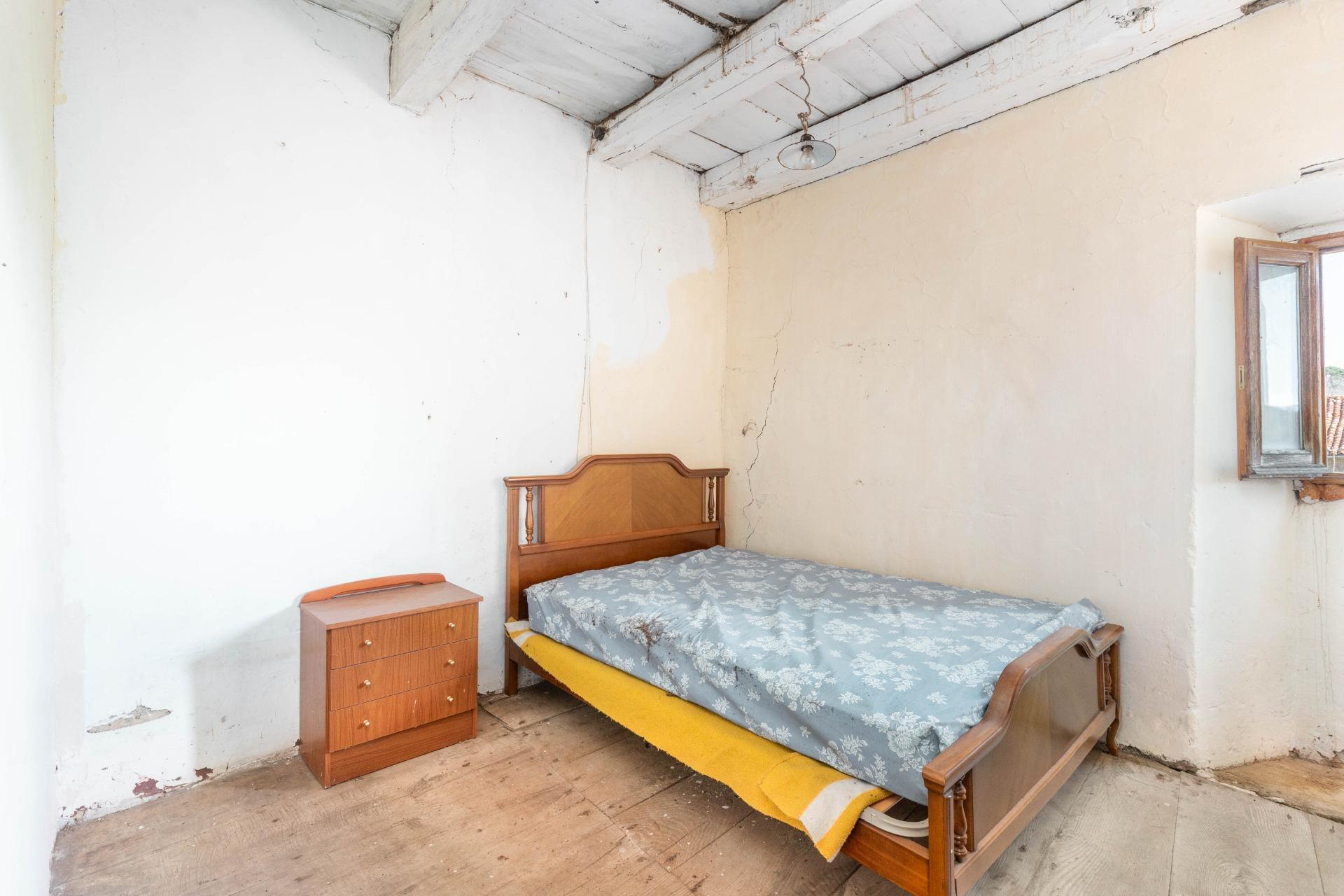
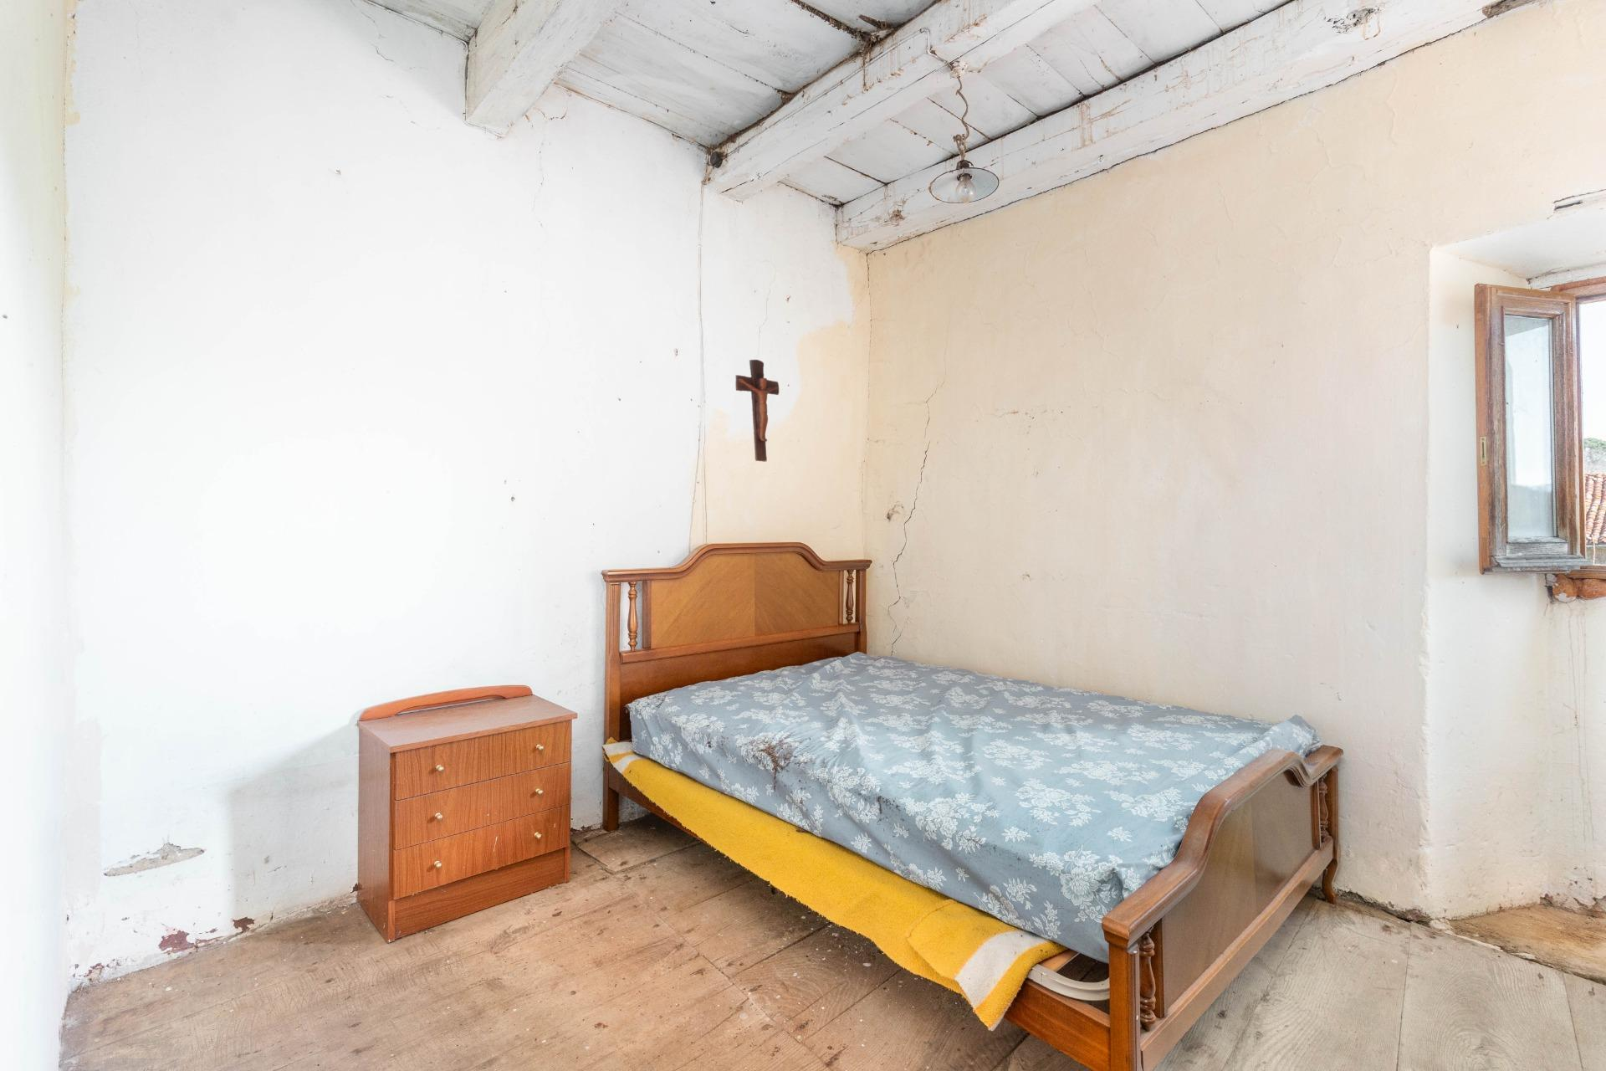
+ crucifix [735,359,779,463]
